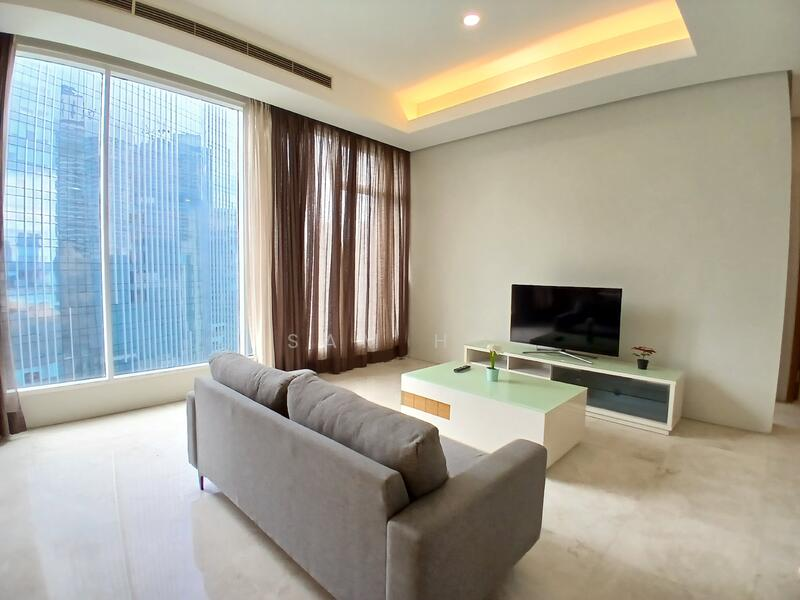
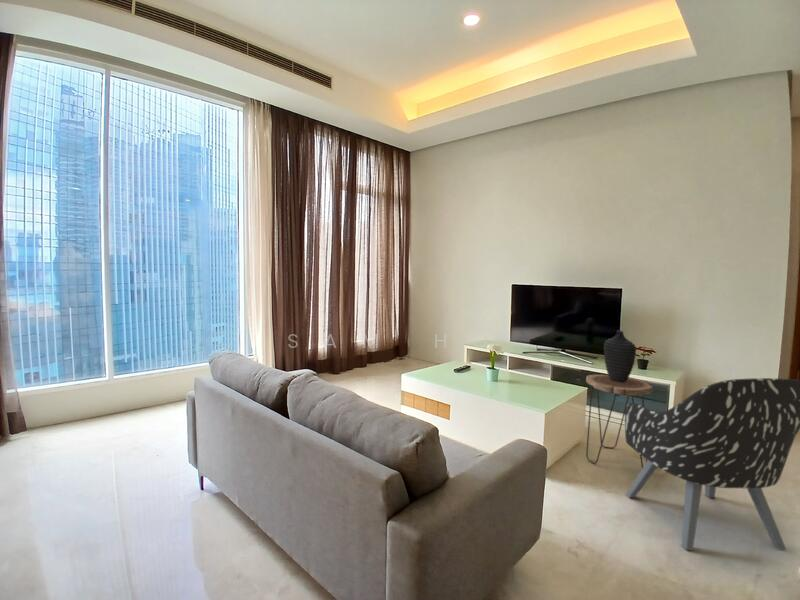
+ side table [585,374,654,469]
+ armchair [624,377,800,551]
+ decorative vase [603,330,637,382]
